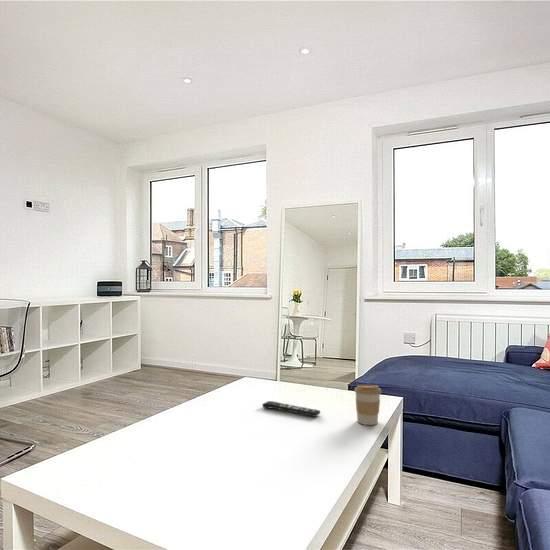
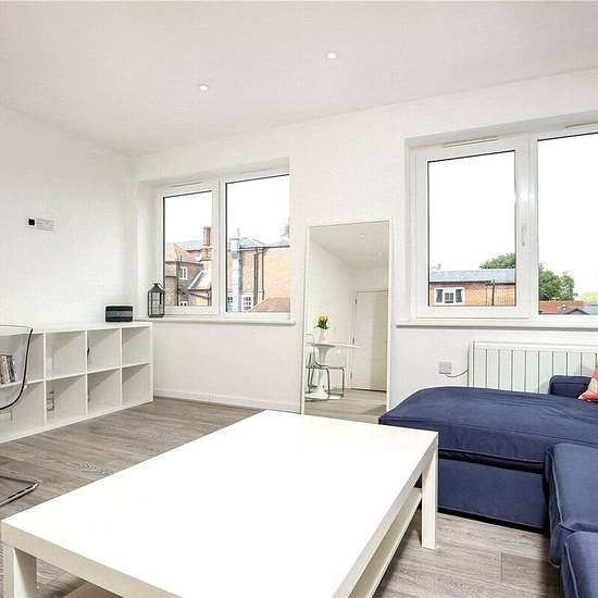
- remote control [261,400,321,418]
- coffee cup [353,384,382,426]
